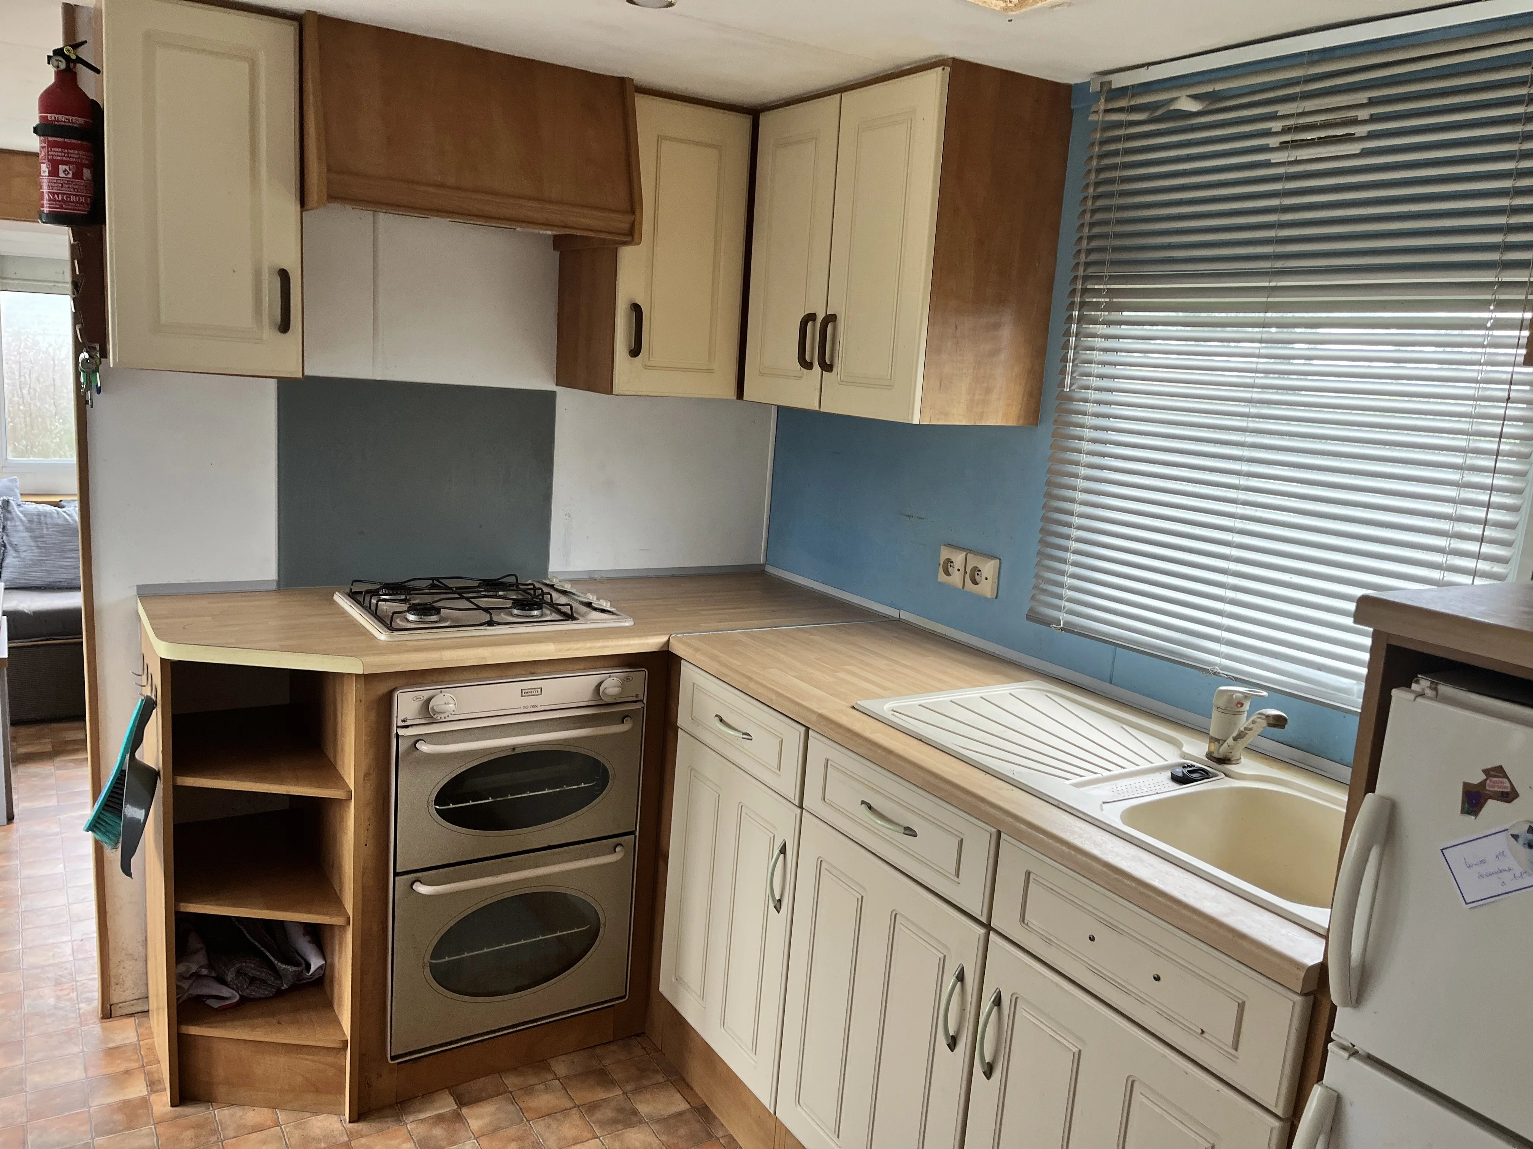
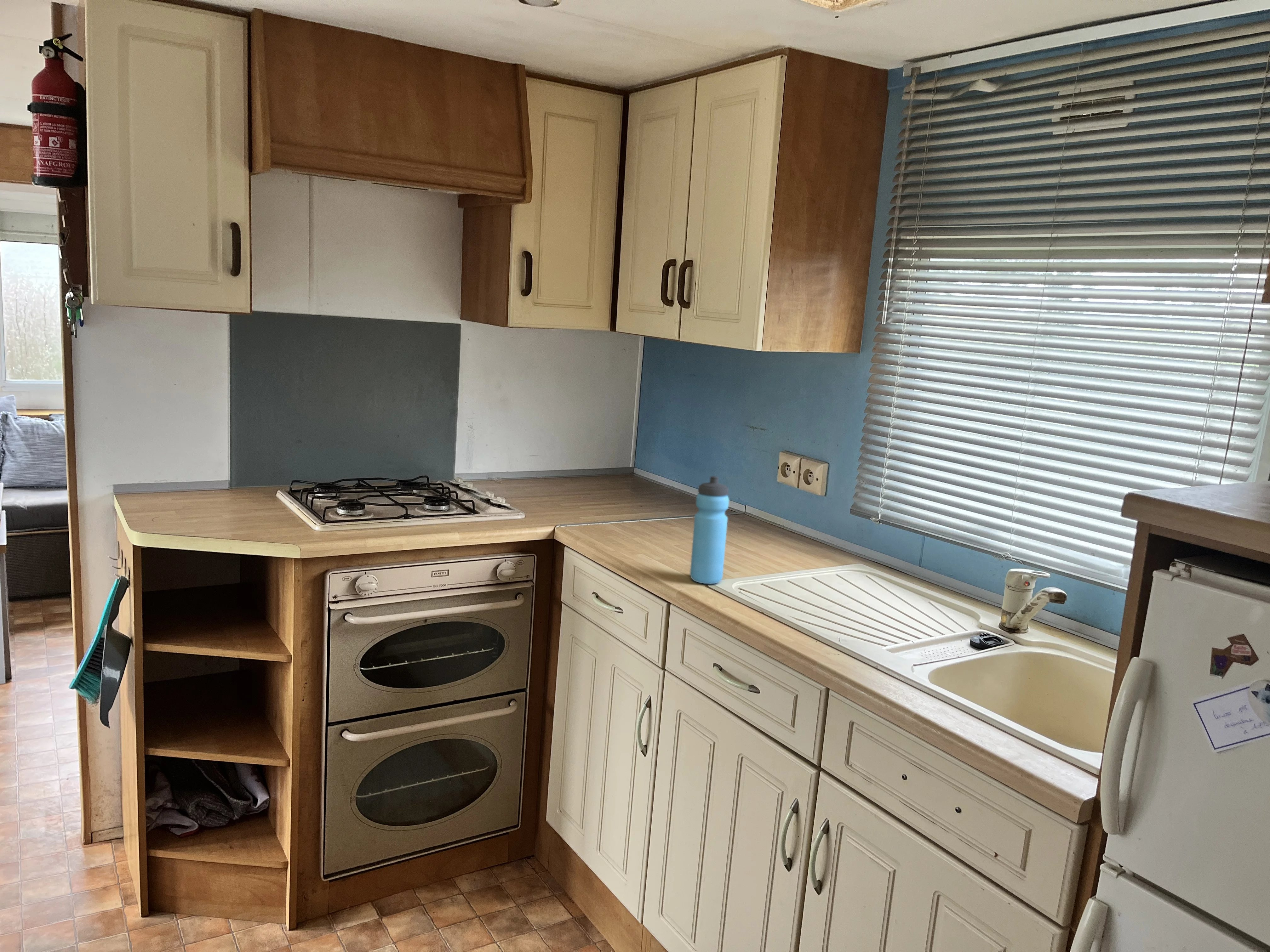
+ water bottle [690,476,729,584]
